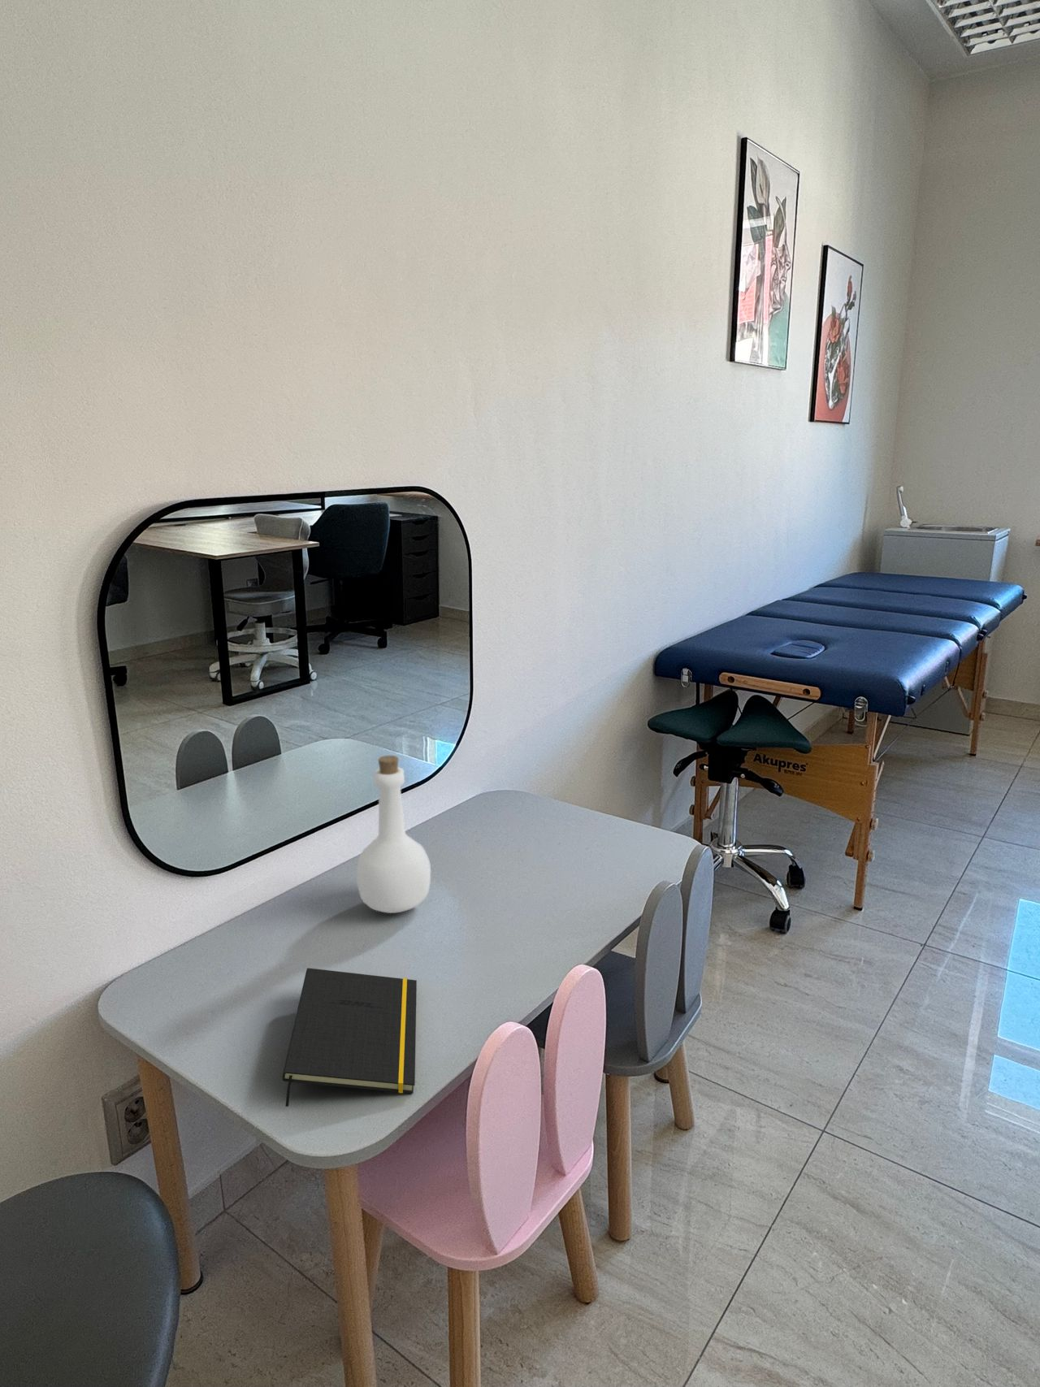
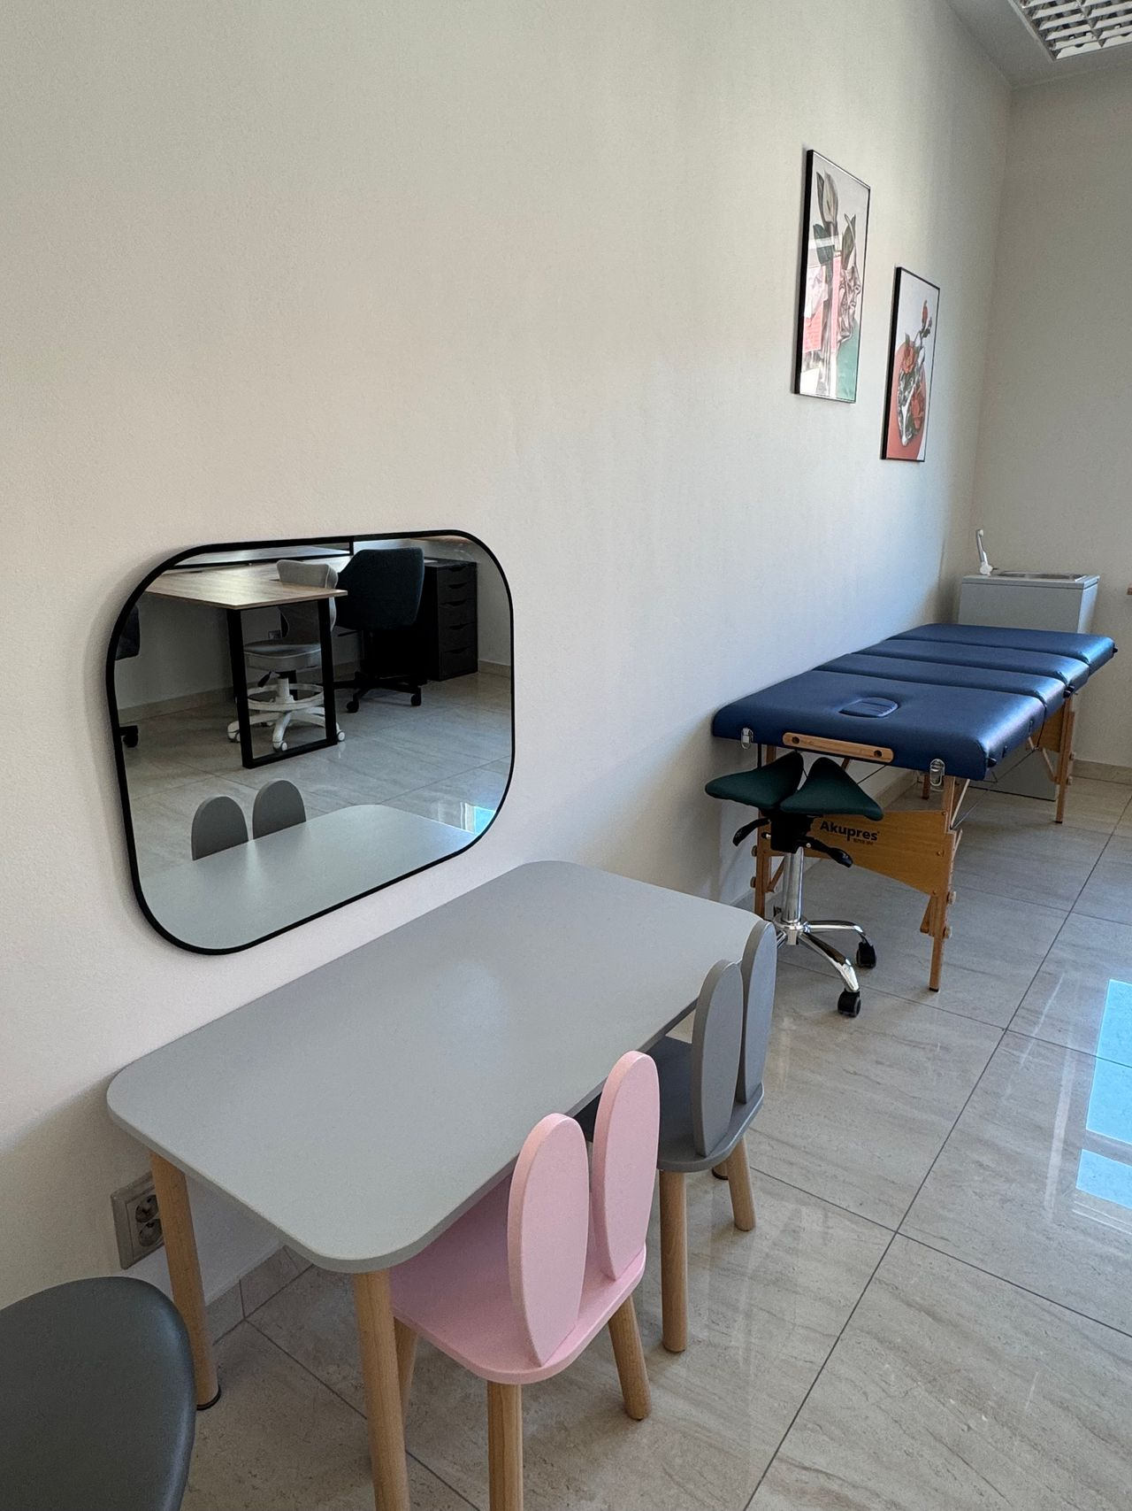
- bottle [355,755,432,914]
- notepad [281,967,417,1107]
